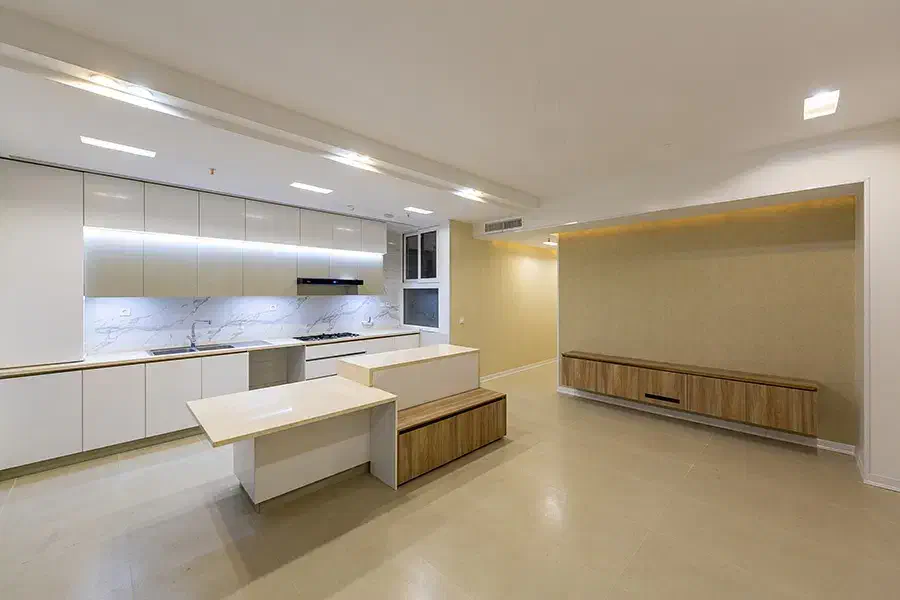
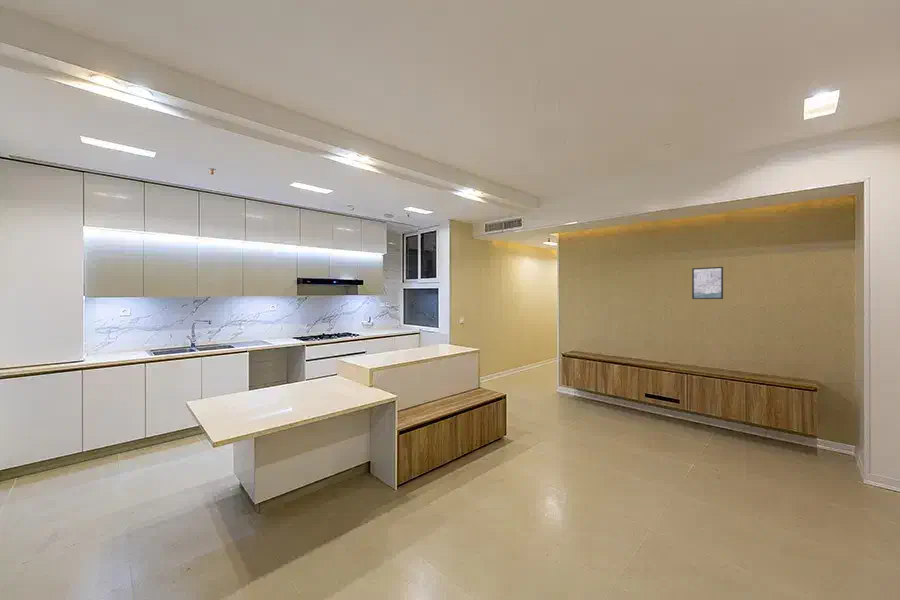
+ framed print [691,266,724,300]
